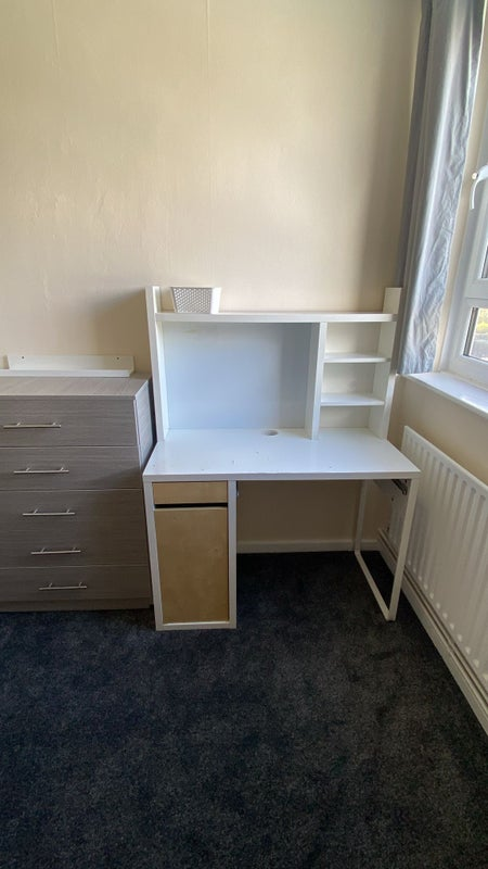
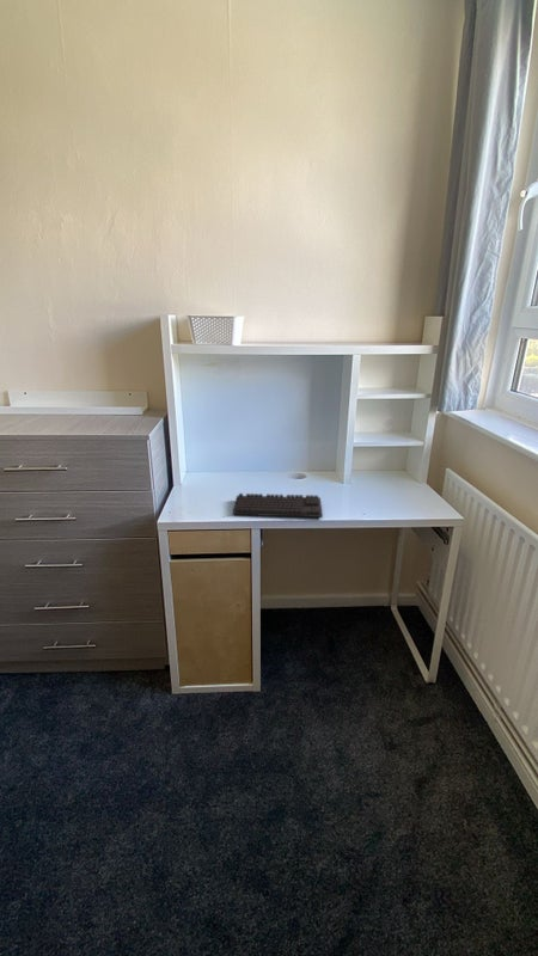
+ keyboard [232,492,324,519]
